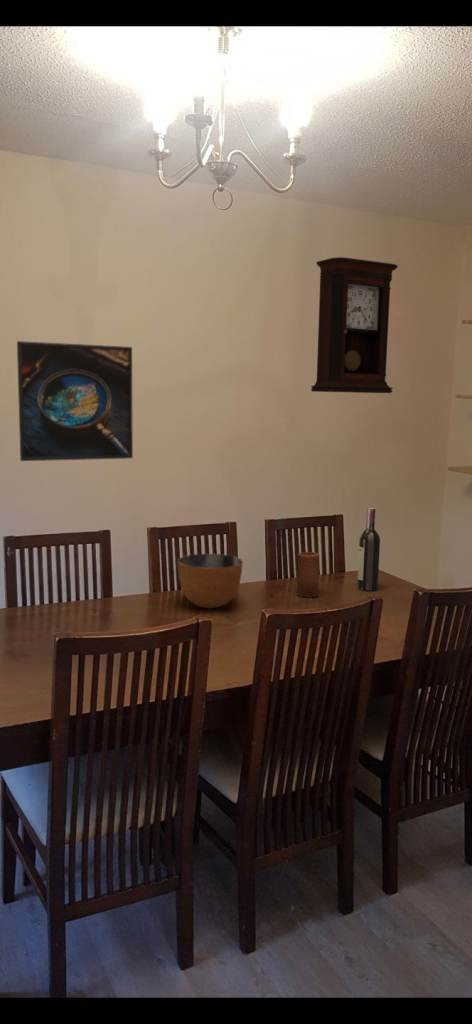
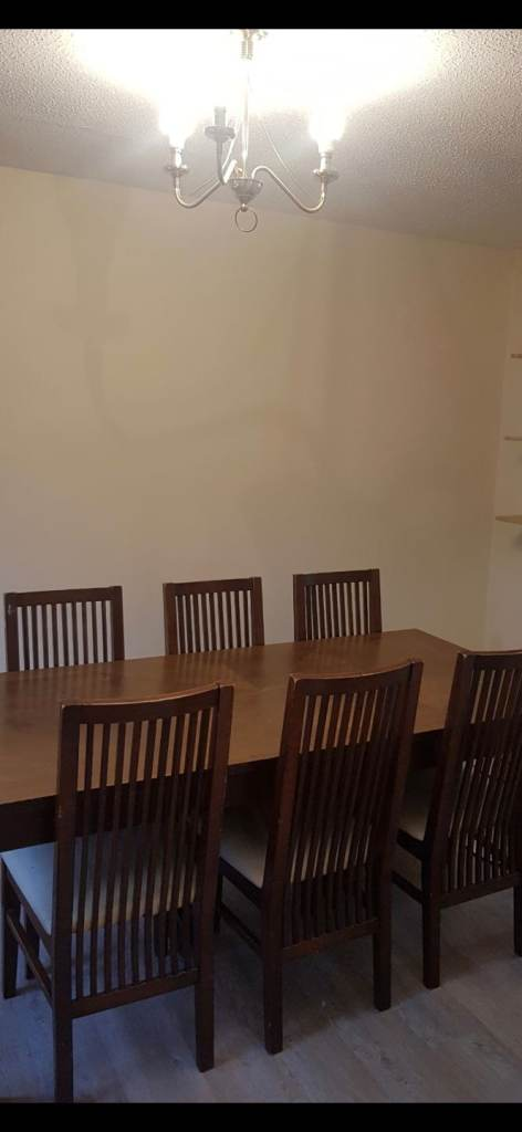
- candle [296,551,320,599]
- wine bottle [356,507,381,592]
- pendulum clock [310,256,399,394]
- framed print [16,340,134,462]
- bowl [177,553,244,609]
